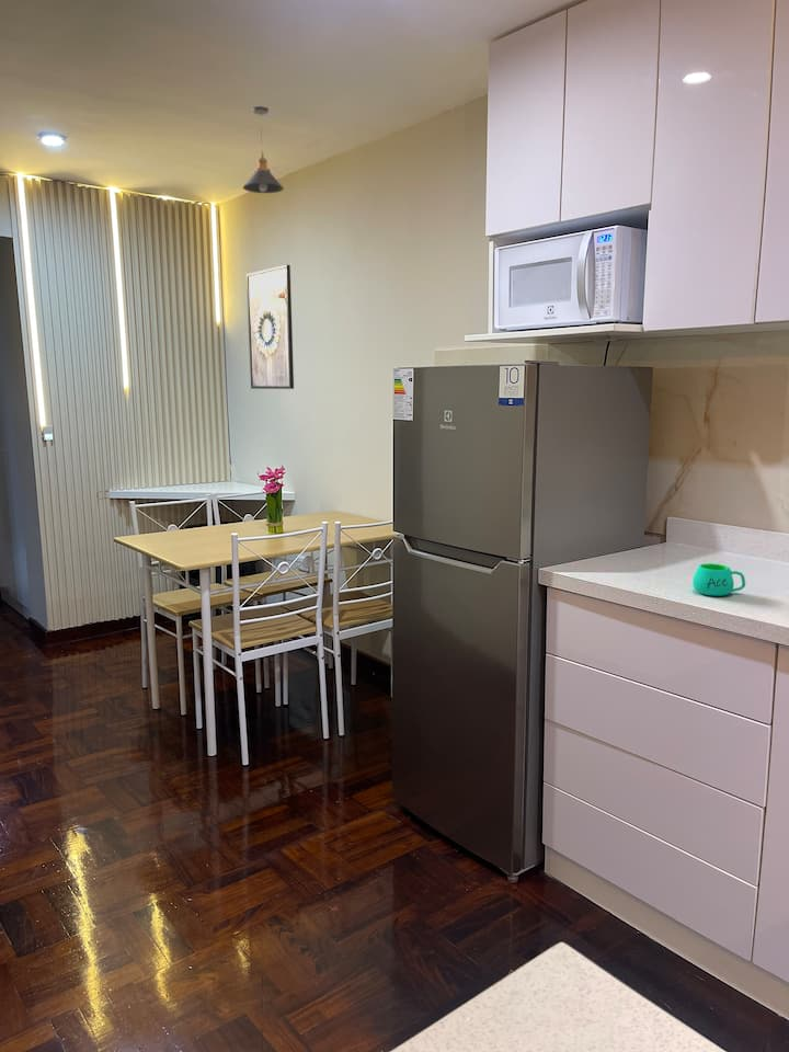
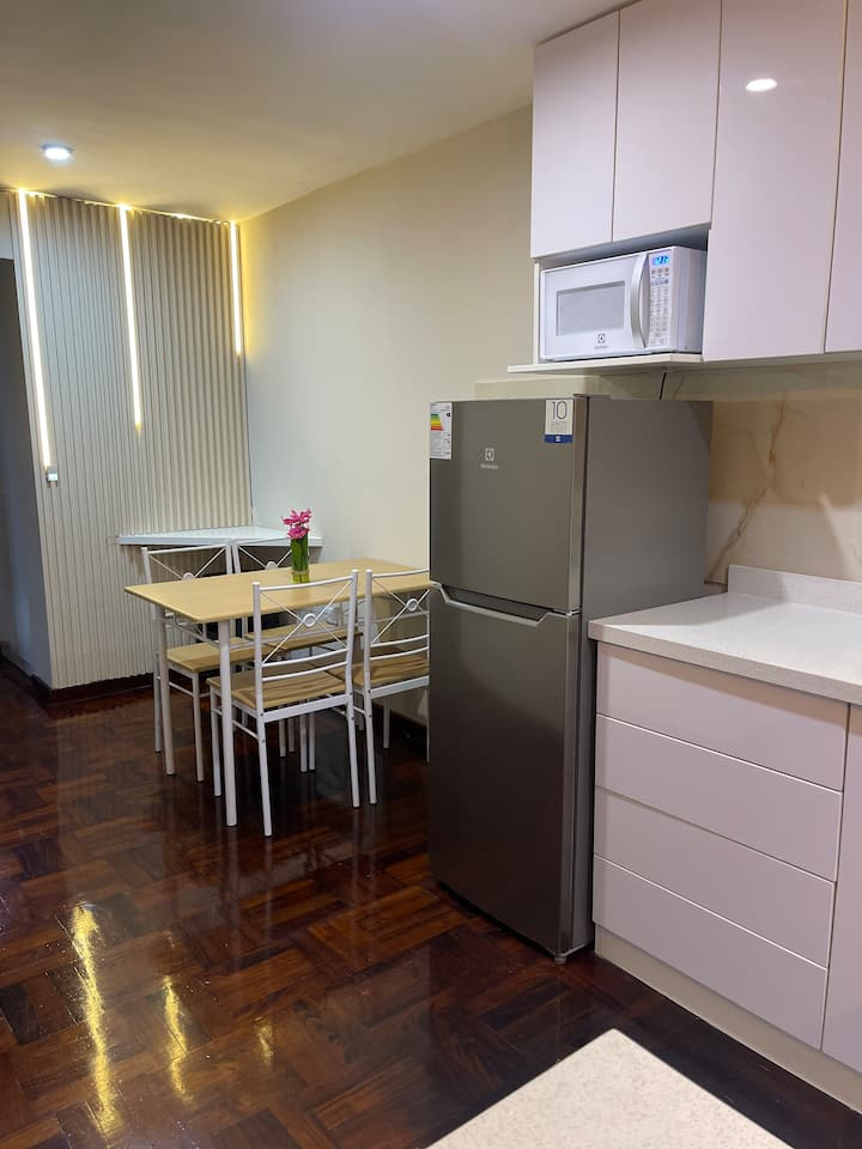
- pendant light [242,105,285,194]
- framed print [245,264,295,390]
- mug [691,562,746,597]
